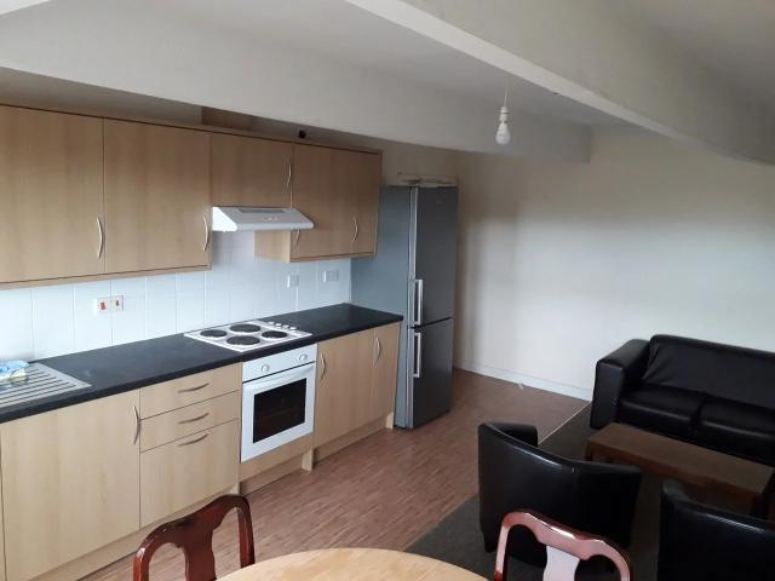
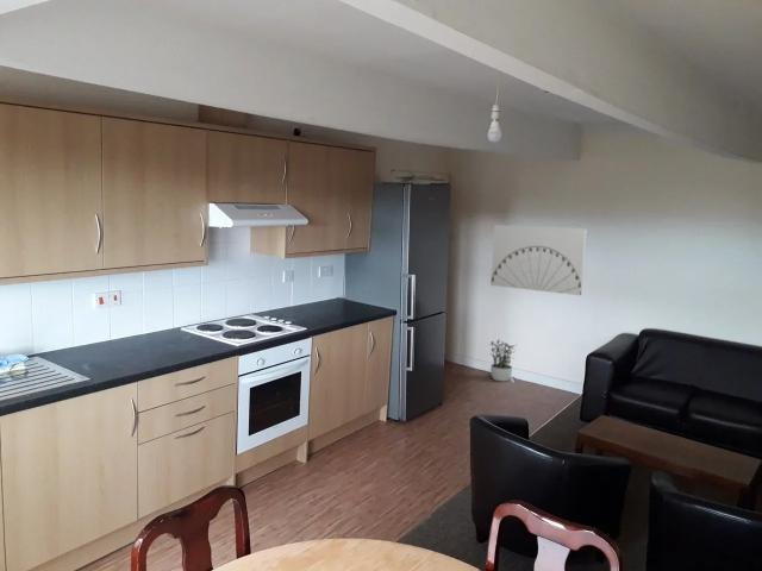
+ wall art [489,224,588,296]
+ potted plant [488,339,519,383]
